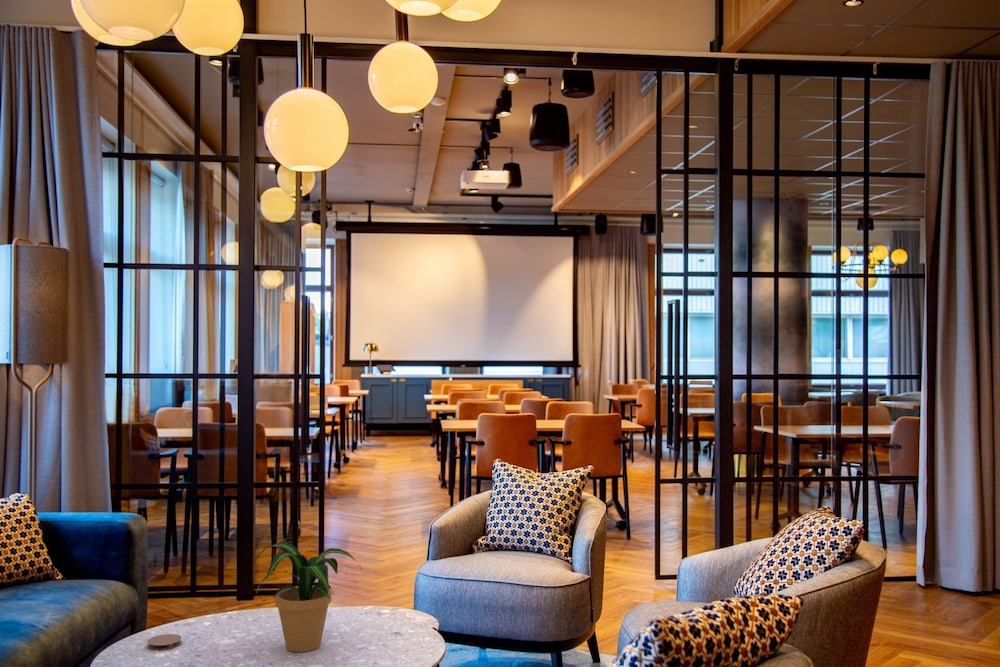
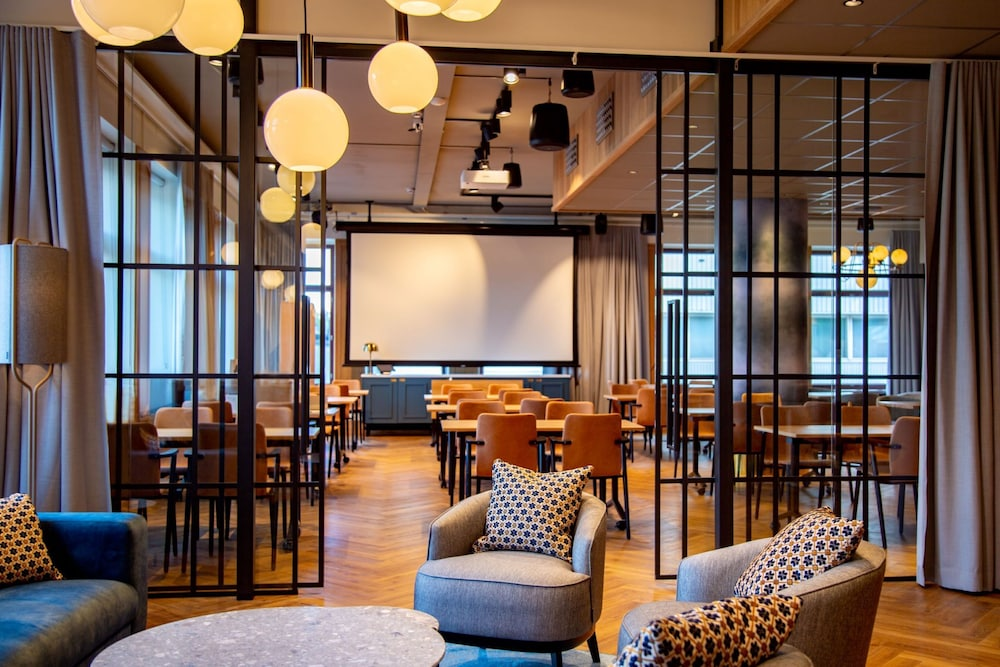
- coaster [146,633,183,651]
- potted plant [252,541,363,653]
